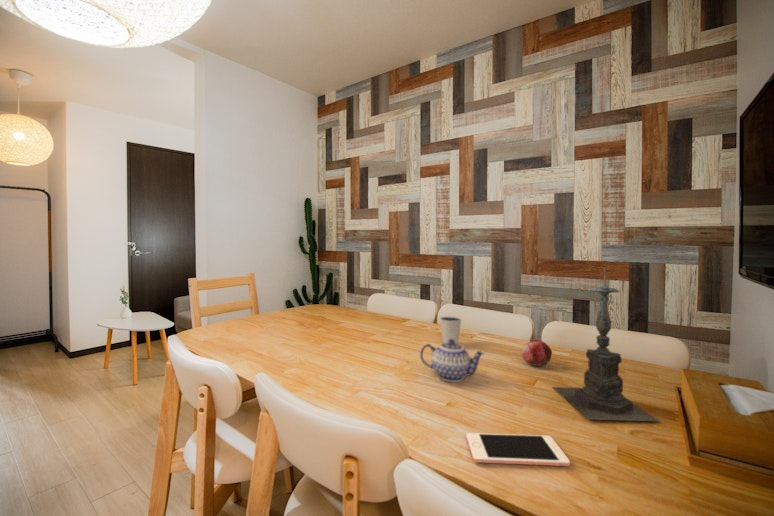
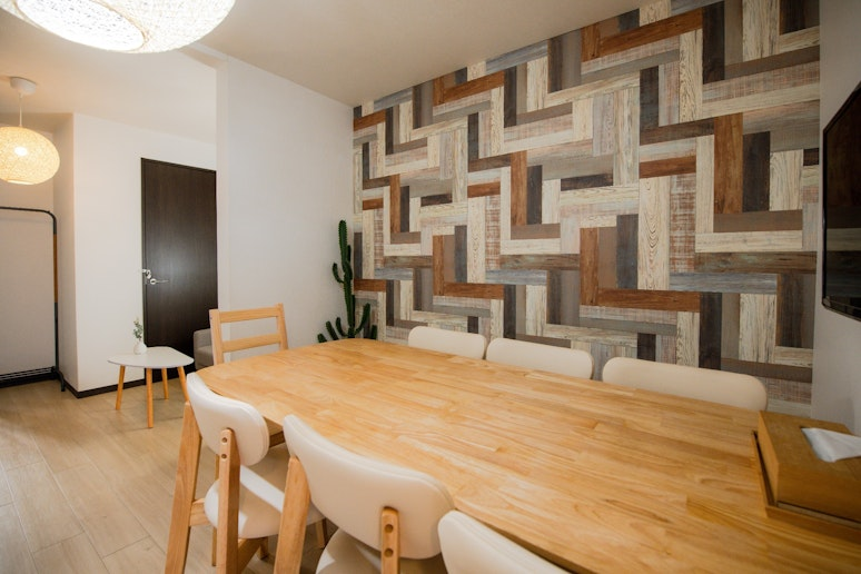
- candle holder [551,268,660,422]
- dixie cup [439,316,462,344]
- teapot [419,339,486,383]
- cell phone [465,432,571,467]
- fruit [521,335,553,367]
